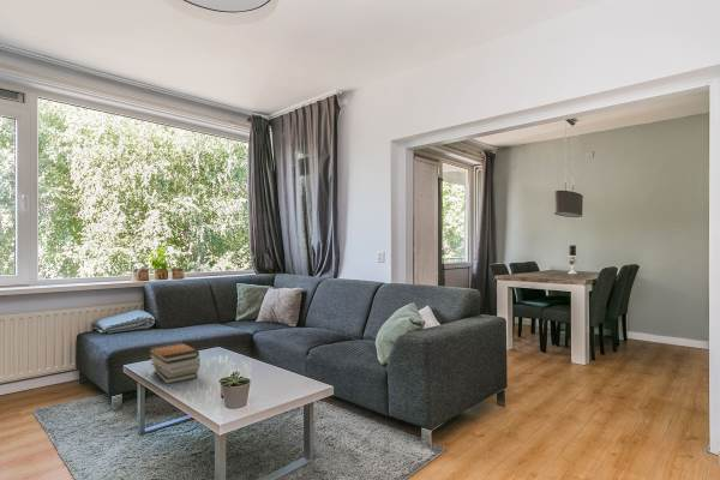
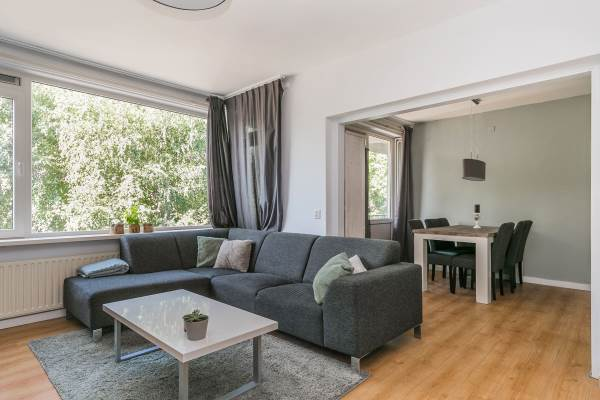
- book stack [148,341,202,385]
